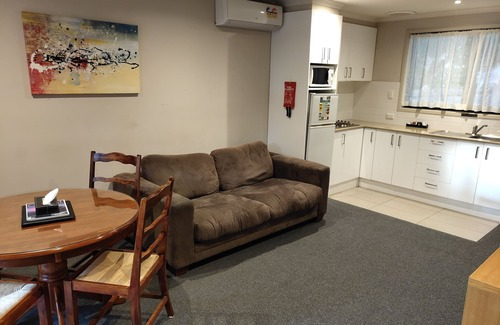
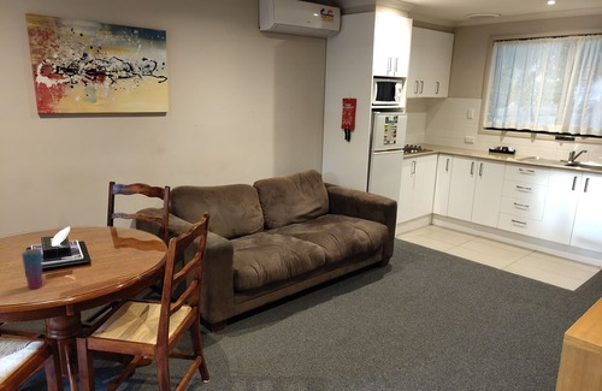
+ cup [20,248,43,290]
